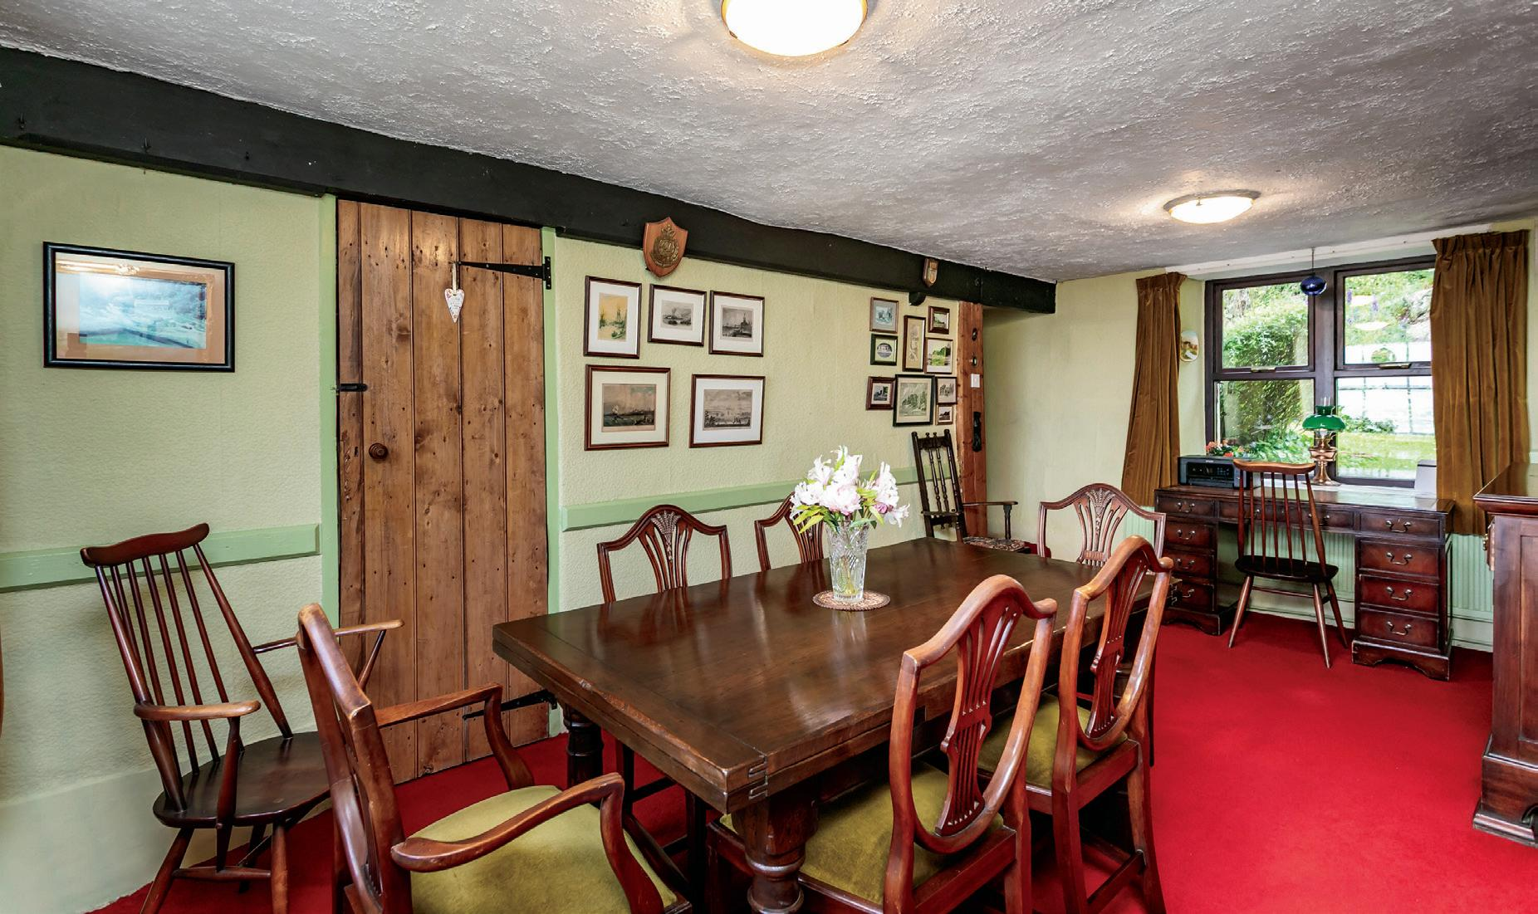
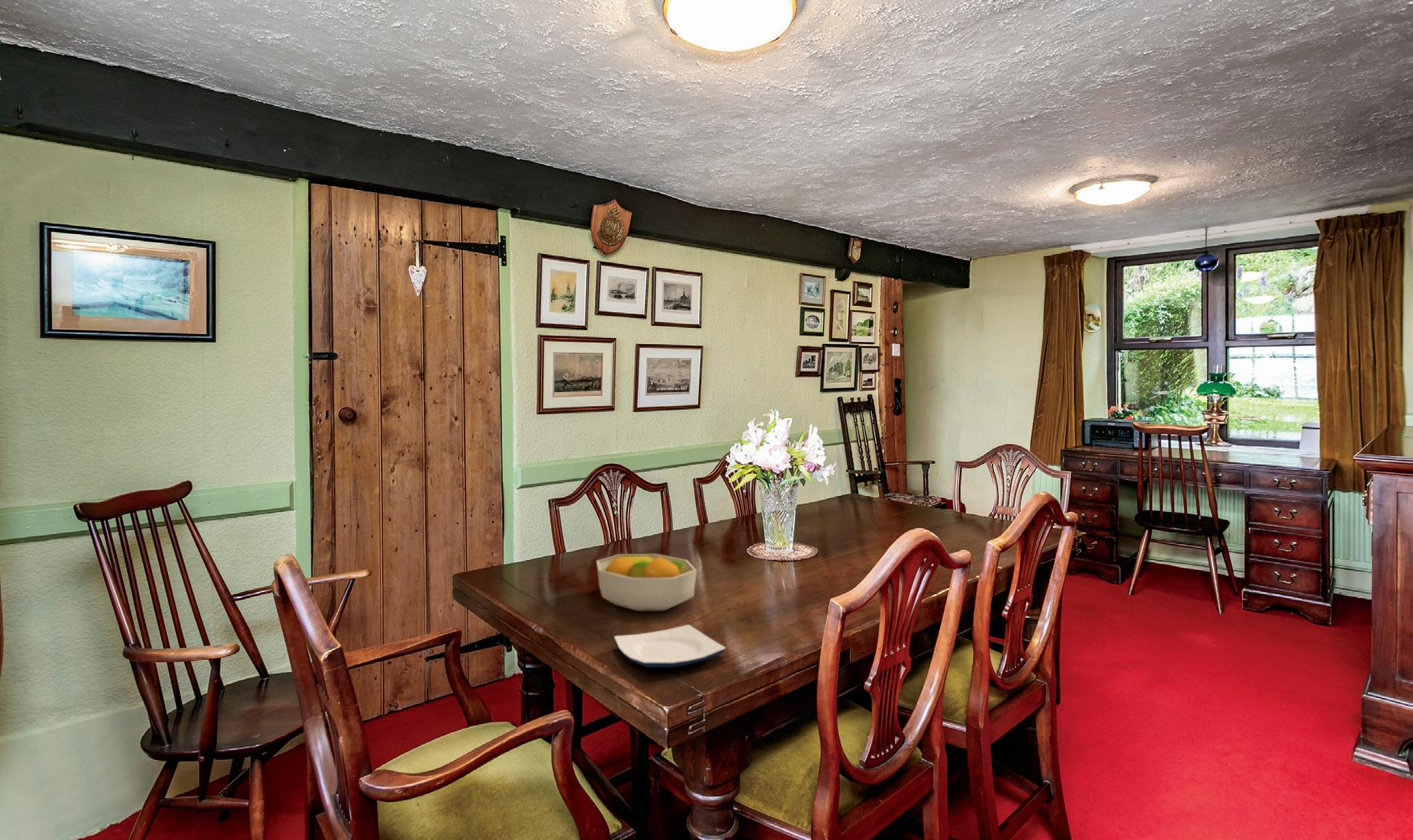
+ plate [613,624,727,668]
+ fruit bowl [596,553,697,612]
